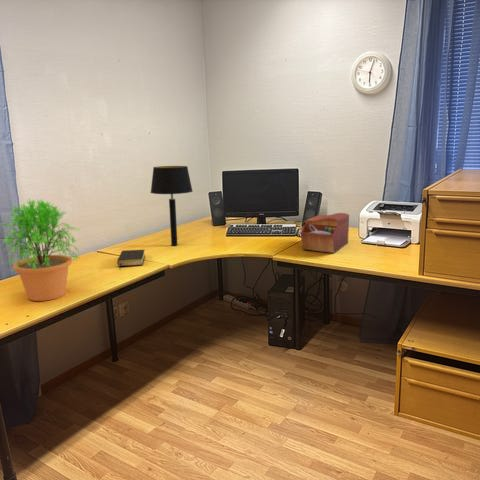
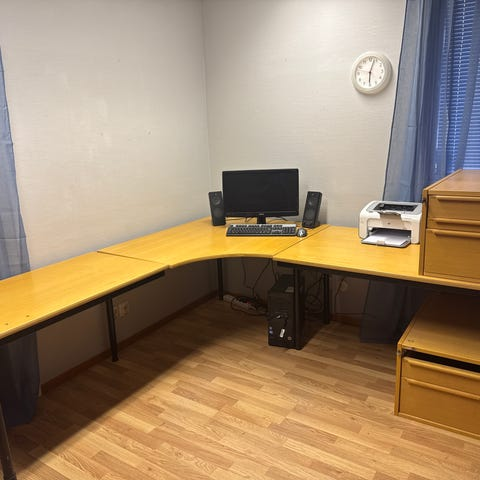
- potted plant [1,198,82,302]
- table lamp [149,165,194,247]
- bible [116,249,146,270]
- sewing box [299,212,350,254]
